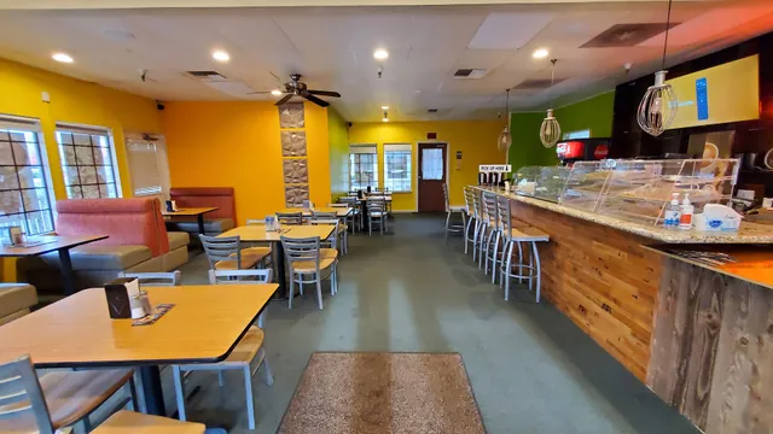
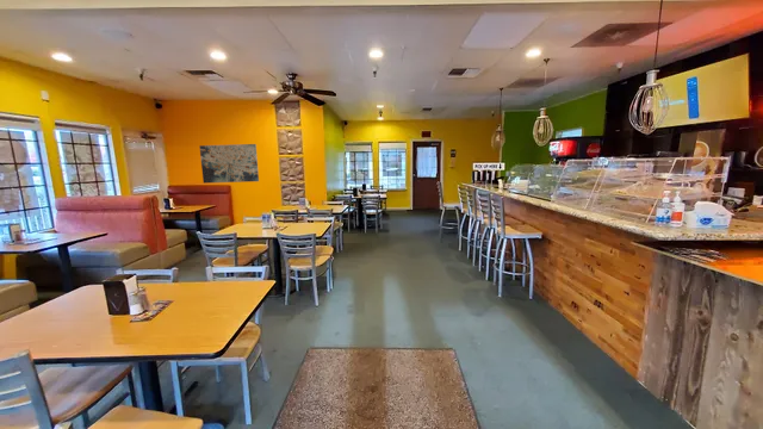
+ wall art [199,143,260,185]
